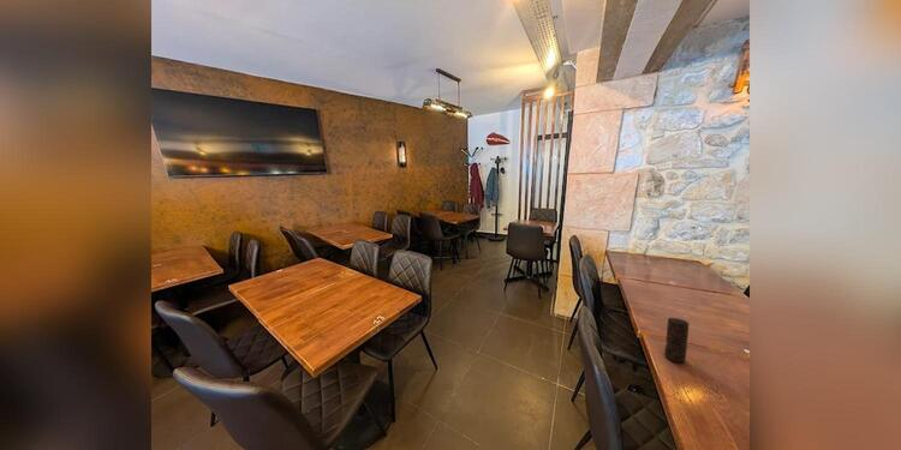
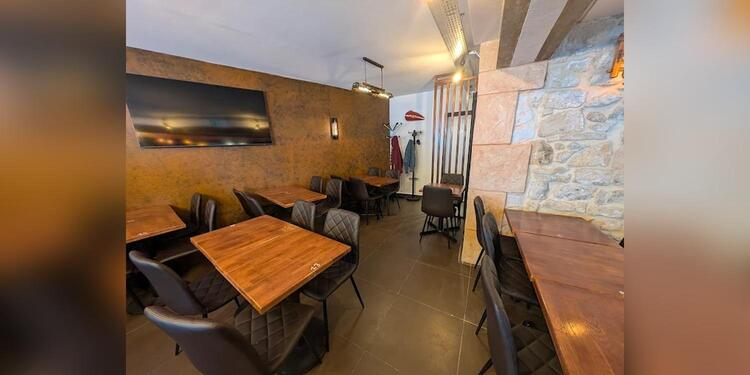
- candle [663,317,690,364]
